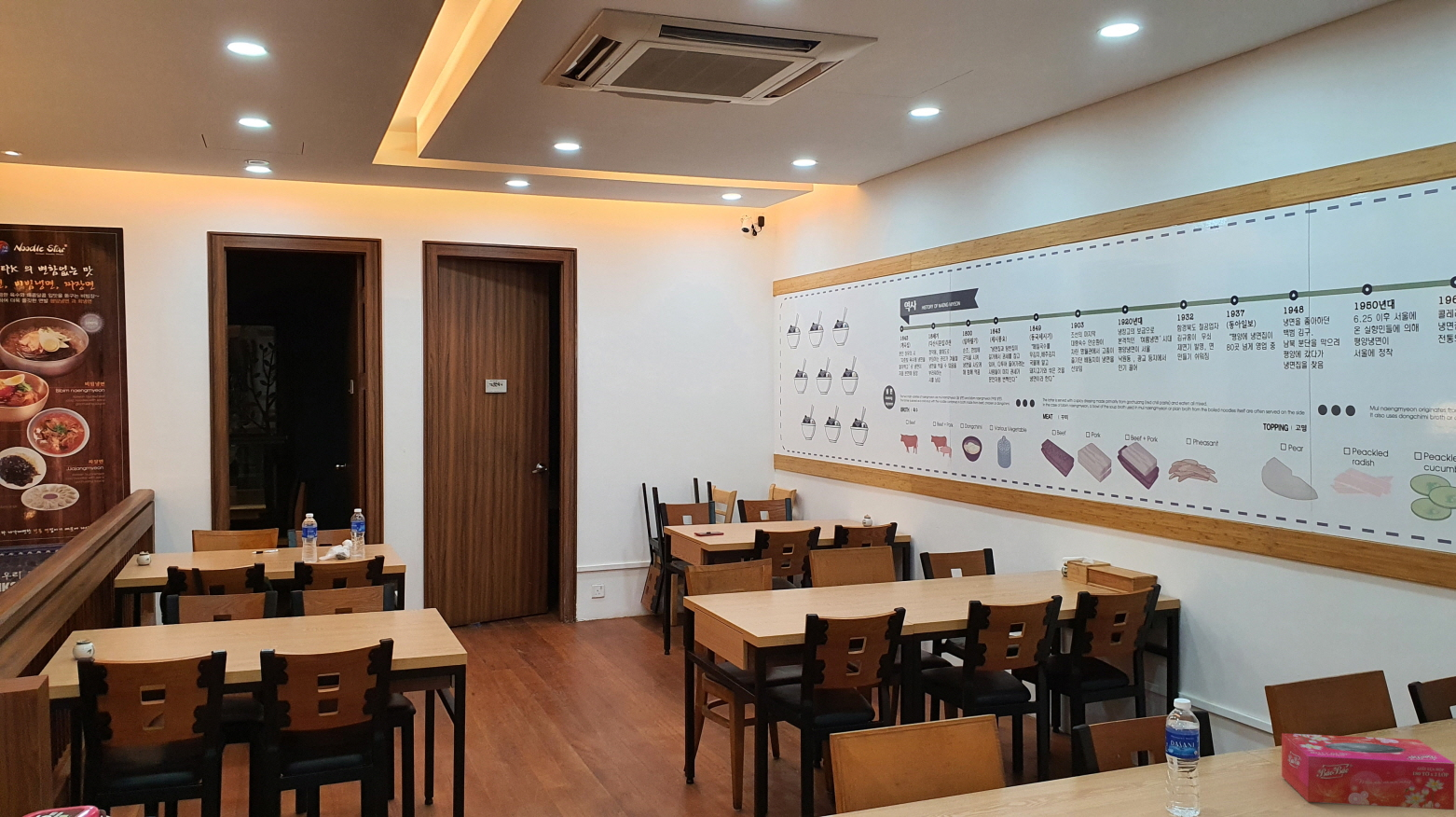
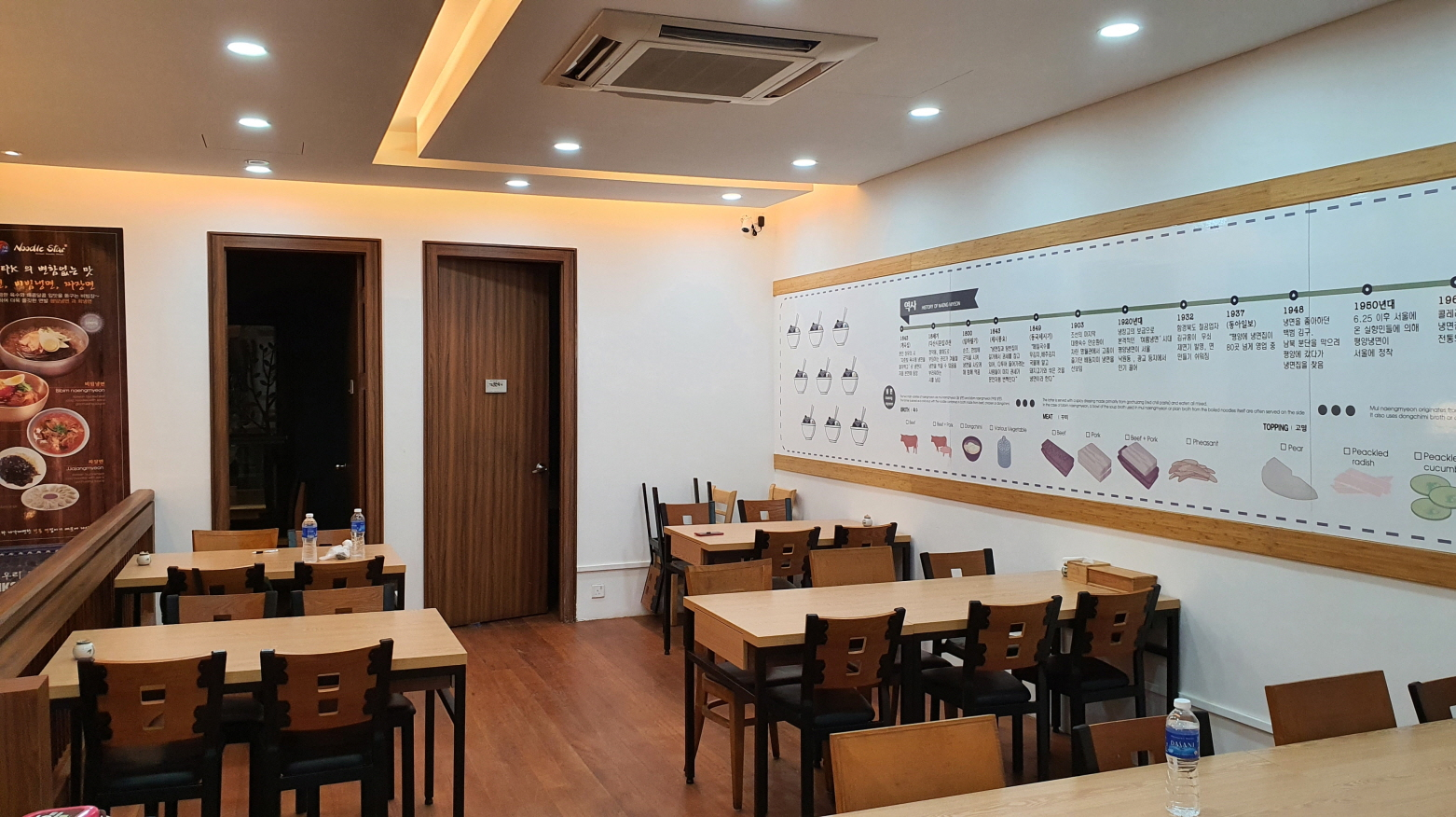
- tissue box [1281,732,1455,810]
